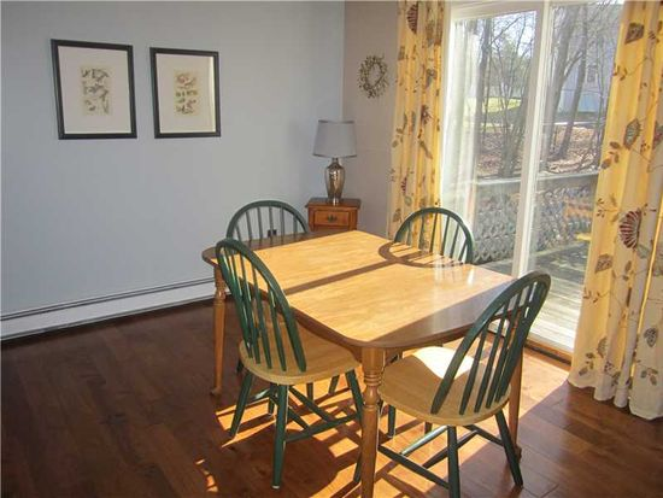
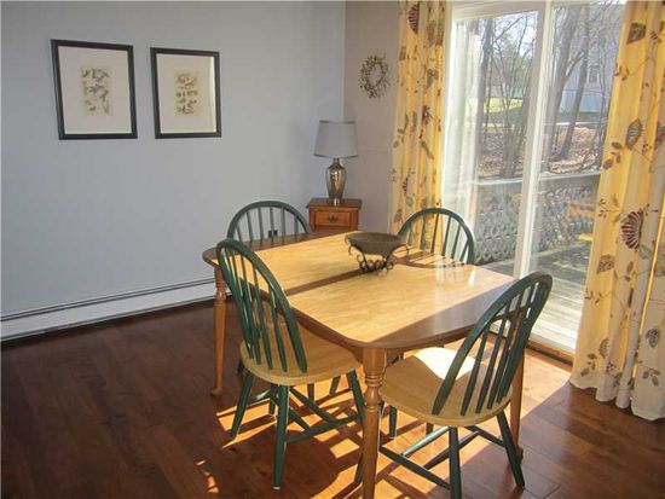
+ decorative bowl [343,231,410,274]
